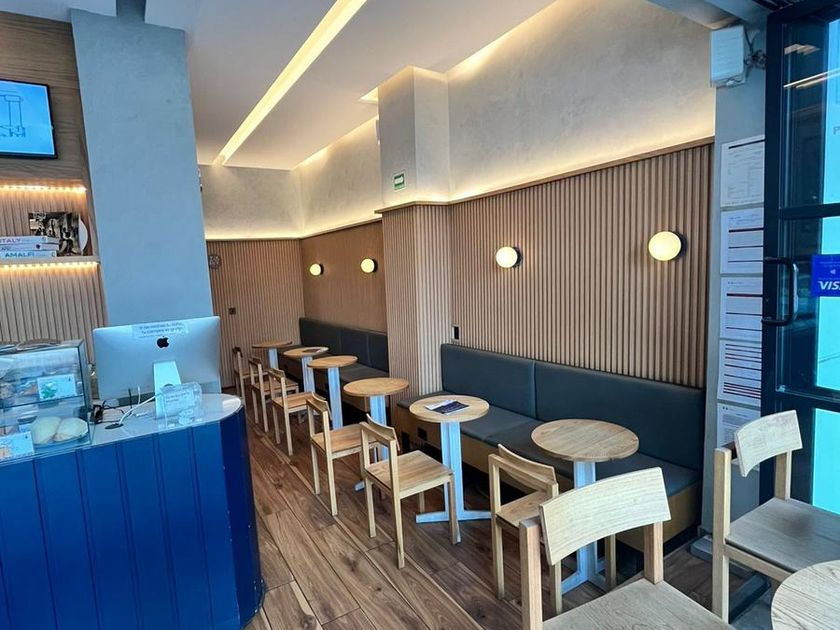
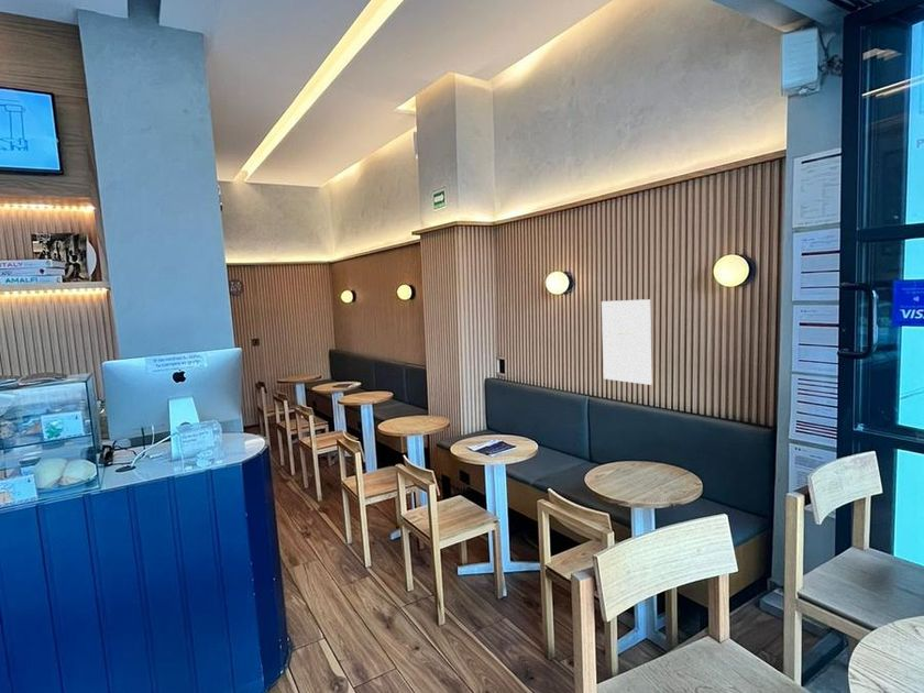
+ wall art [601,298,653,386]
